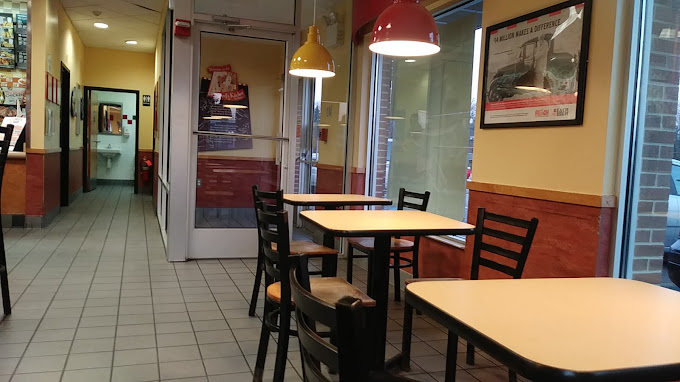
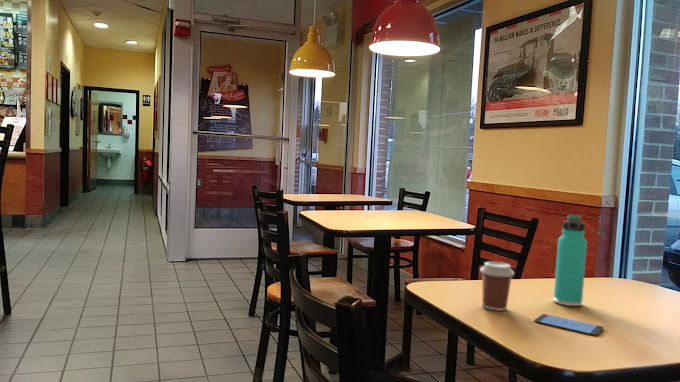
+ coffee cup [479,261,515,312]
+ thermos bottle [553,213,588,307]
+ smartphone [533,313,605,336]
